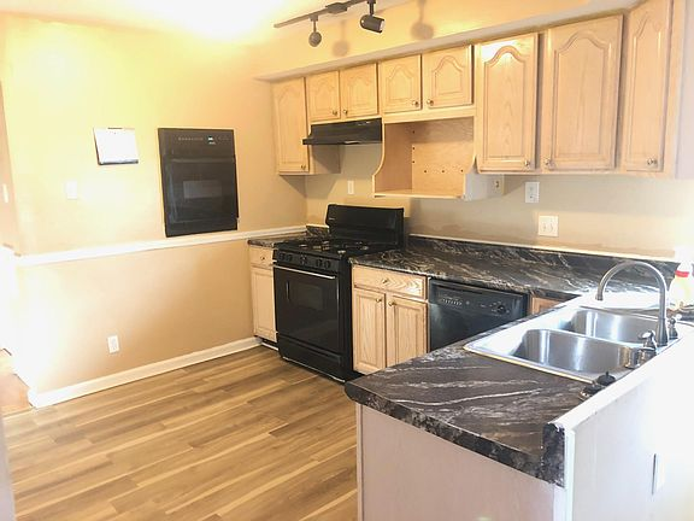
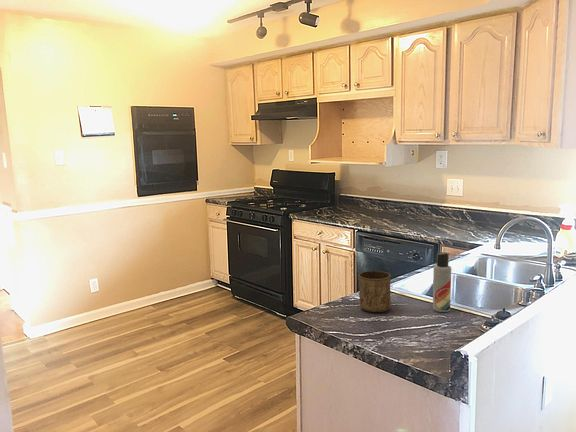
+ cup [358,270,392,313]
+ lotion bottle [432,251,452,313]
